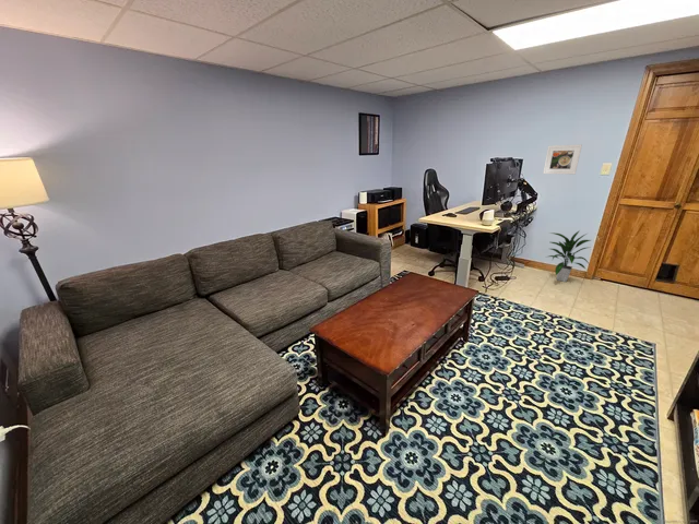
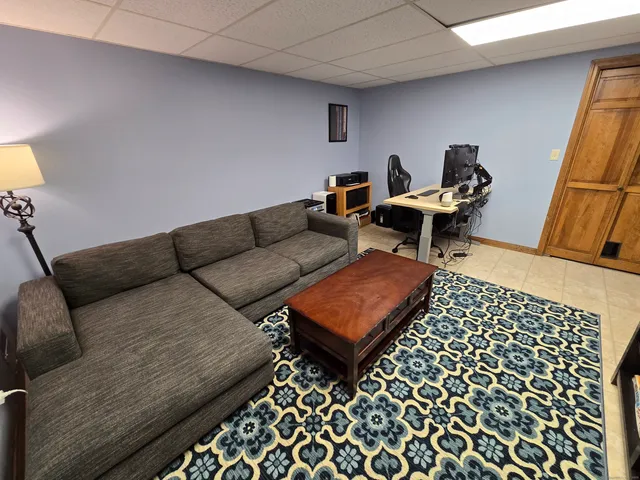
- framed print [542,143,583,176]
- indoor plant [545,229,592,283]
